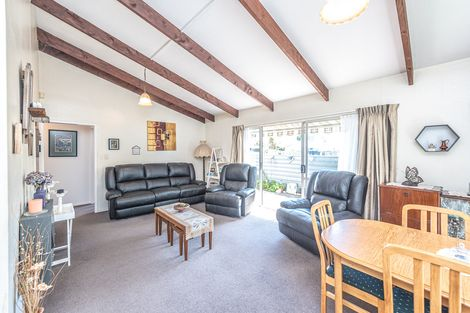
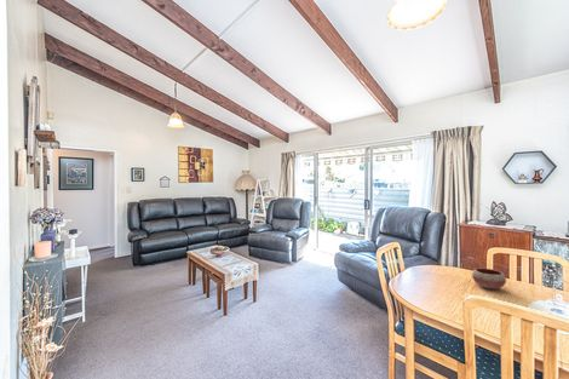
+ bowl [471,266,507,291]
